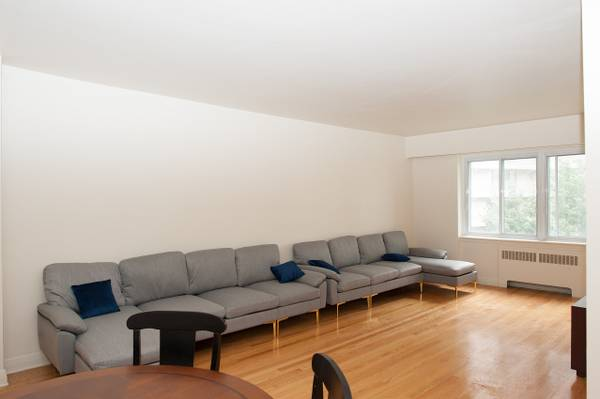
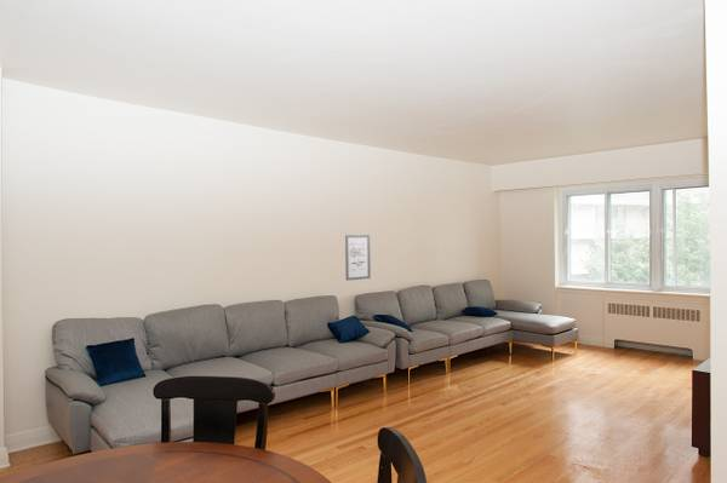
+ wall art [344,234,372,282]
